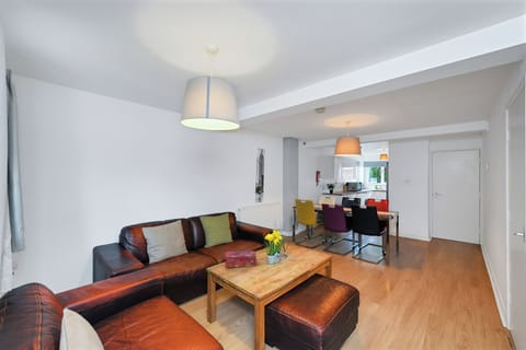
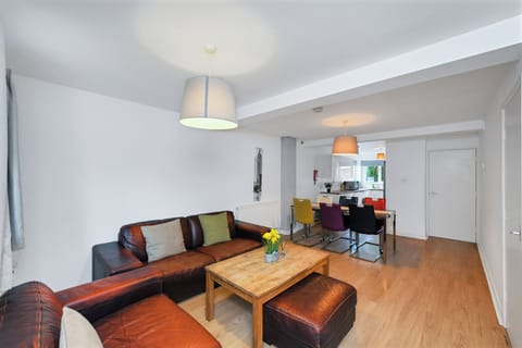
- tissue box [225,249,258,269]
